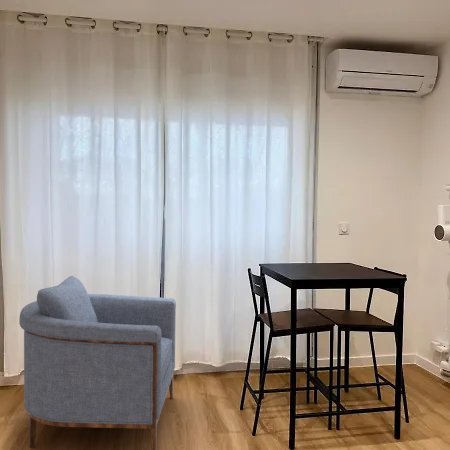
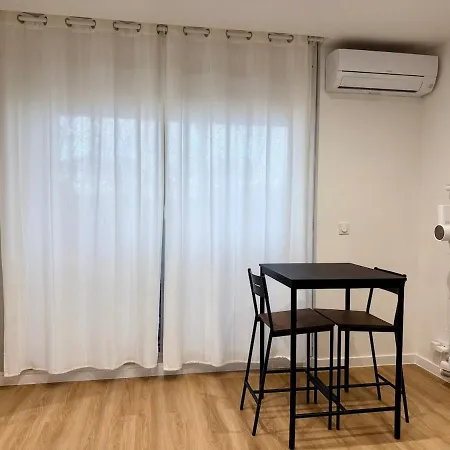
- armchair [18,275,177,450]
